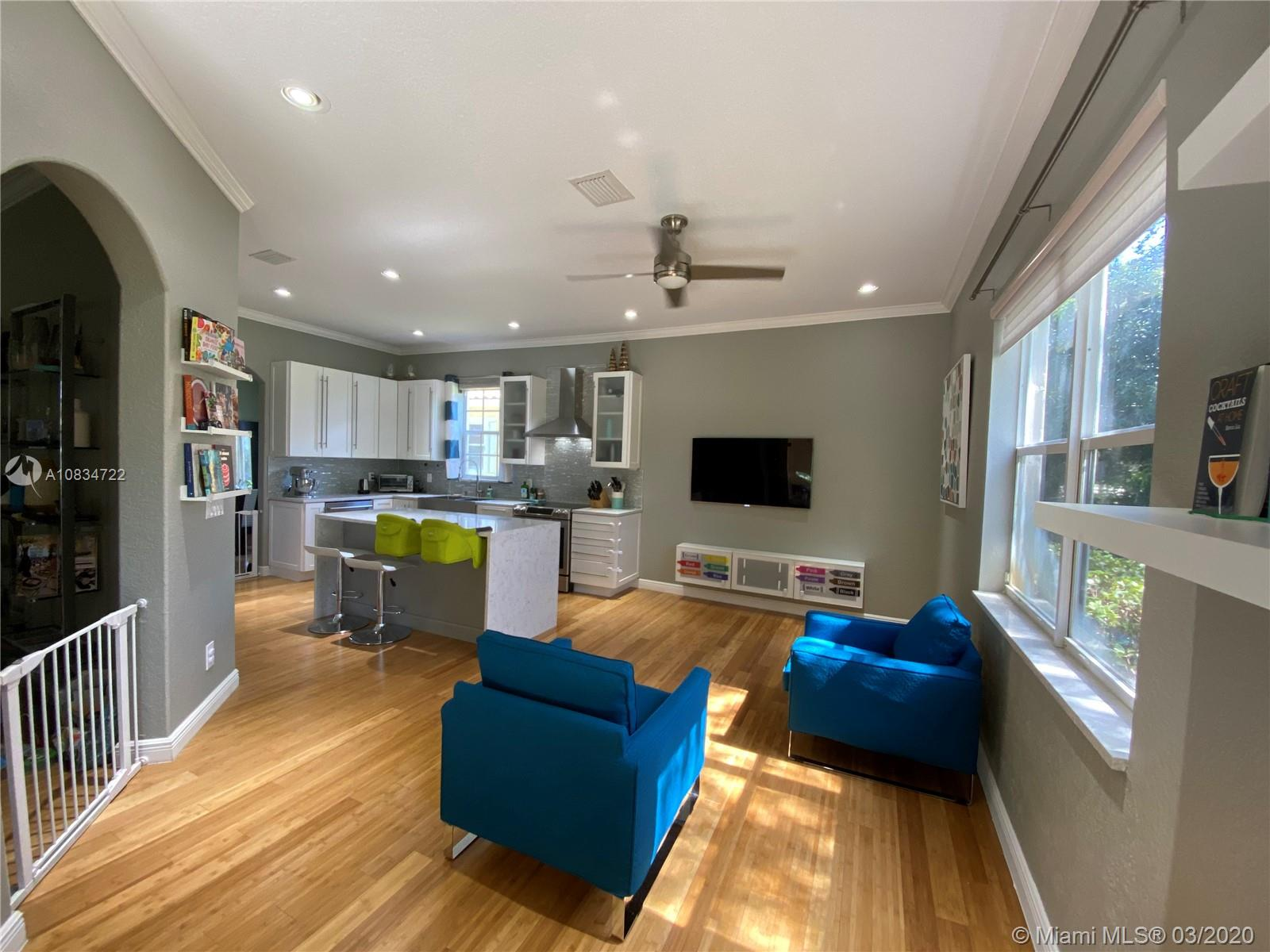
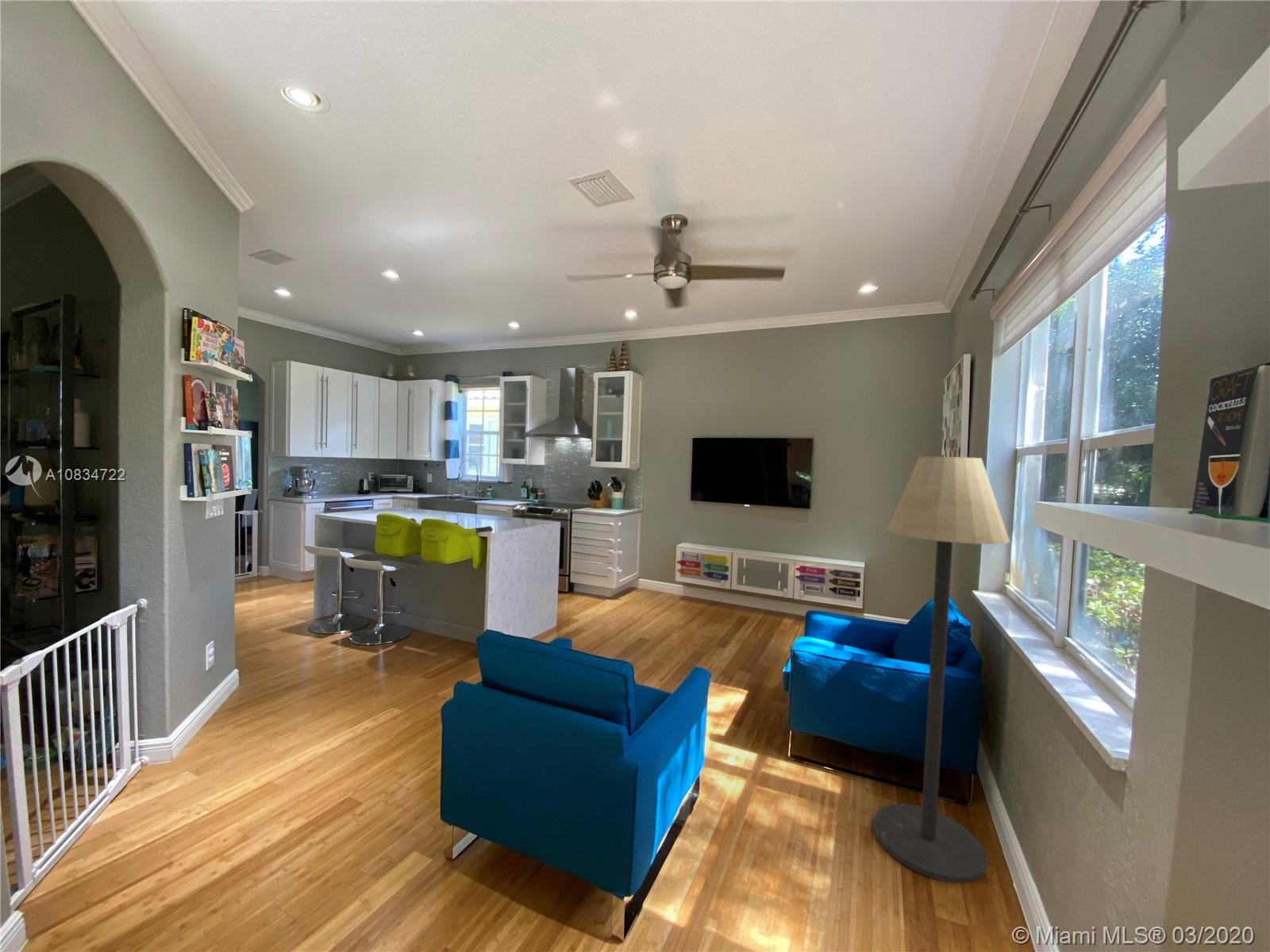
+ floor lamp [872,456,1010,884]
